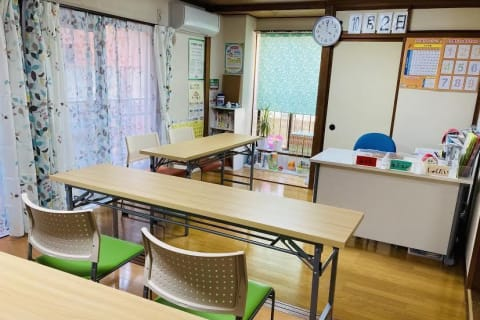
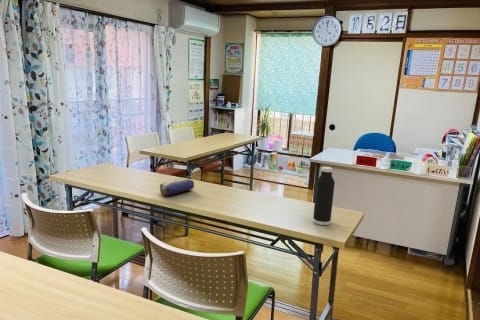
+ water bottle [312,166,336,226]
+ pencil case [159,177,195,197]
